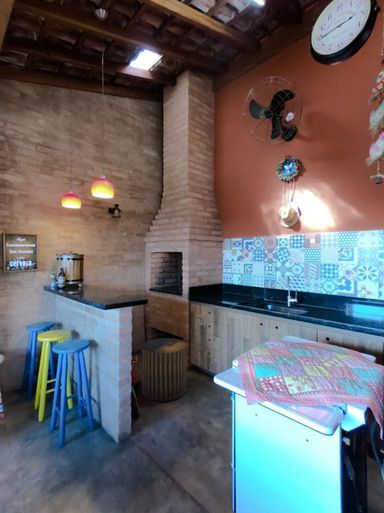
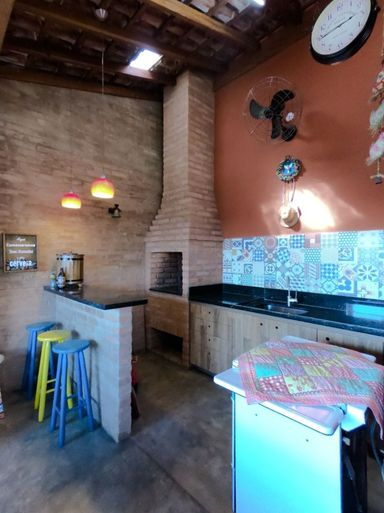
- stool [141,337,188,402]
